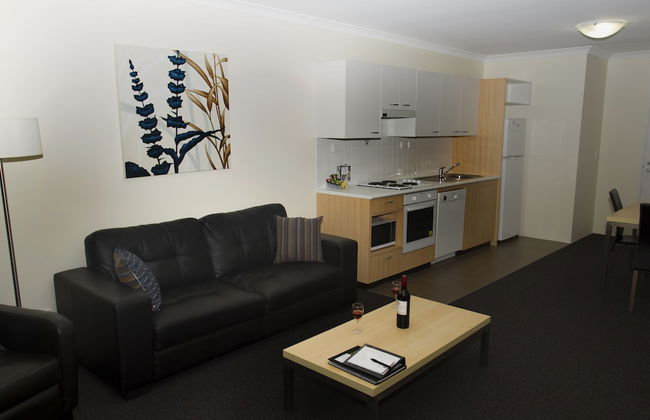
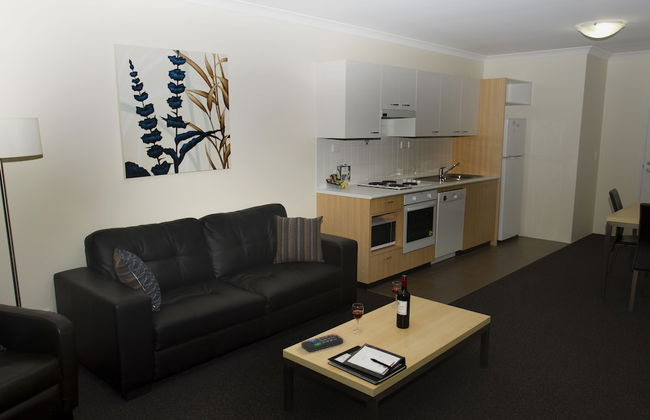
+ remote control [300,333,344,353]
